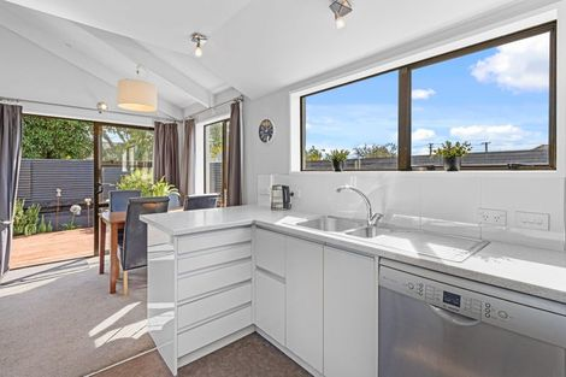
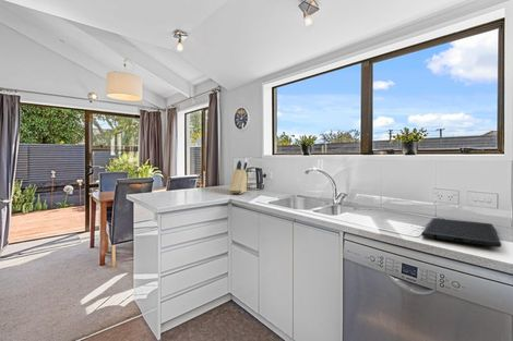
+ cutting board [420,217,502,248]
+ knife block [228,159,249,195]
